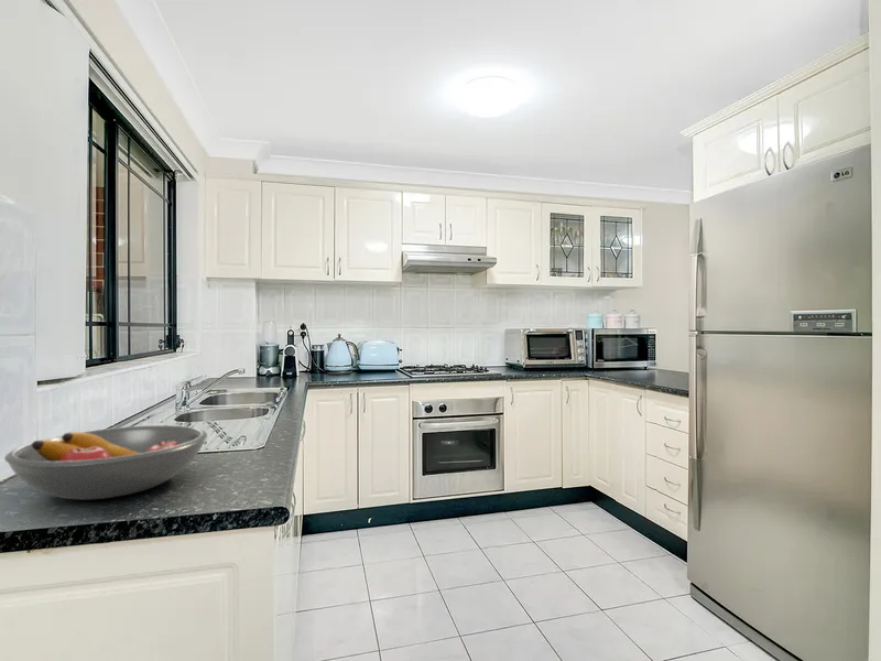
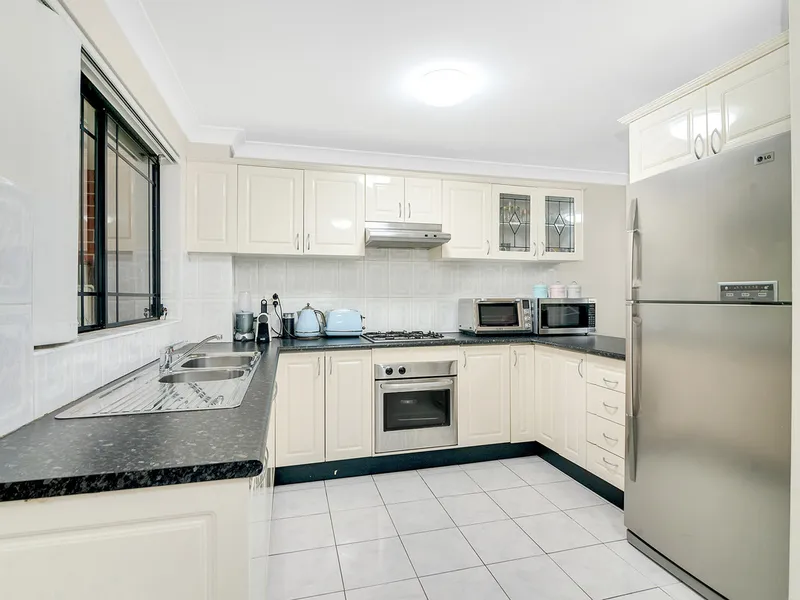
- fruit bowl [3,424,208,501]
